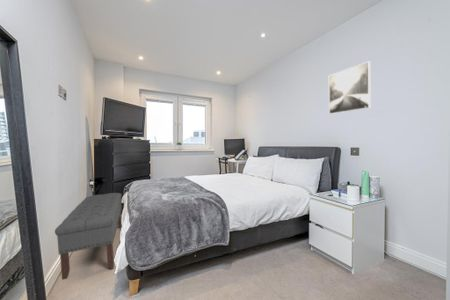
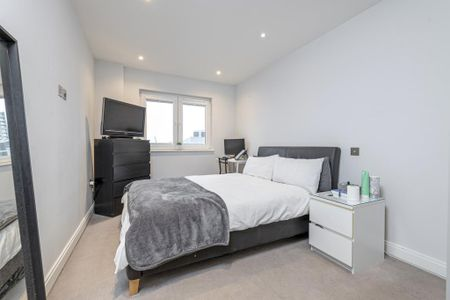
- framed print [328,61,372,115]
- bench [54,192,123,281]
